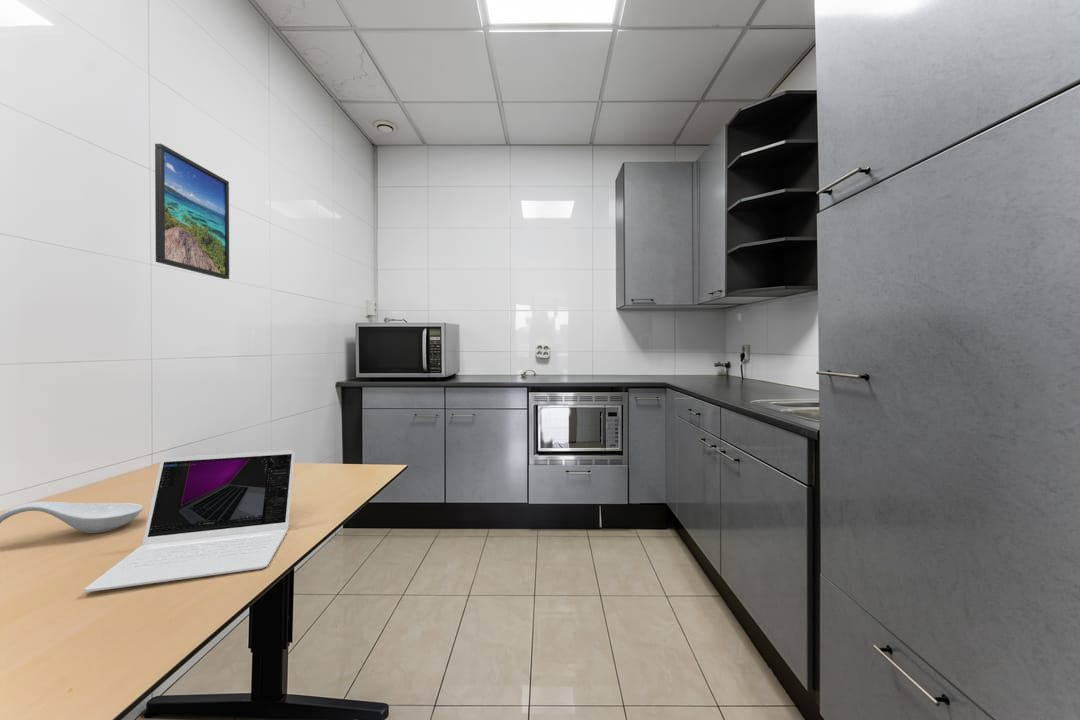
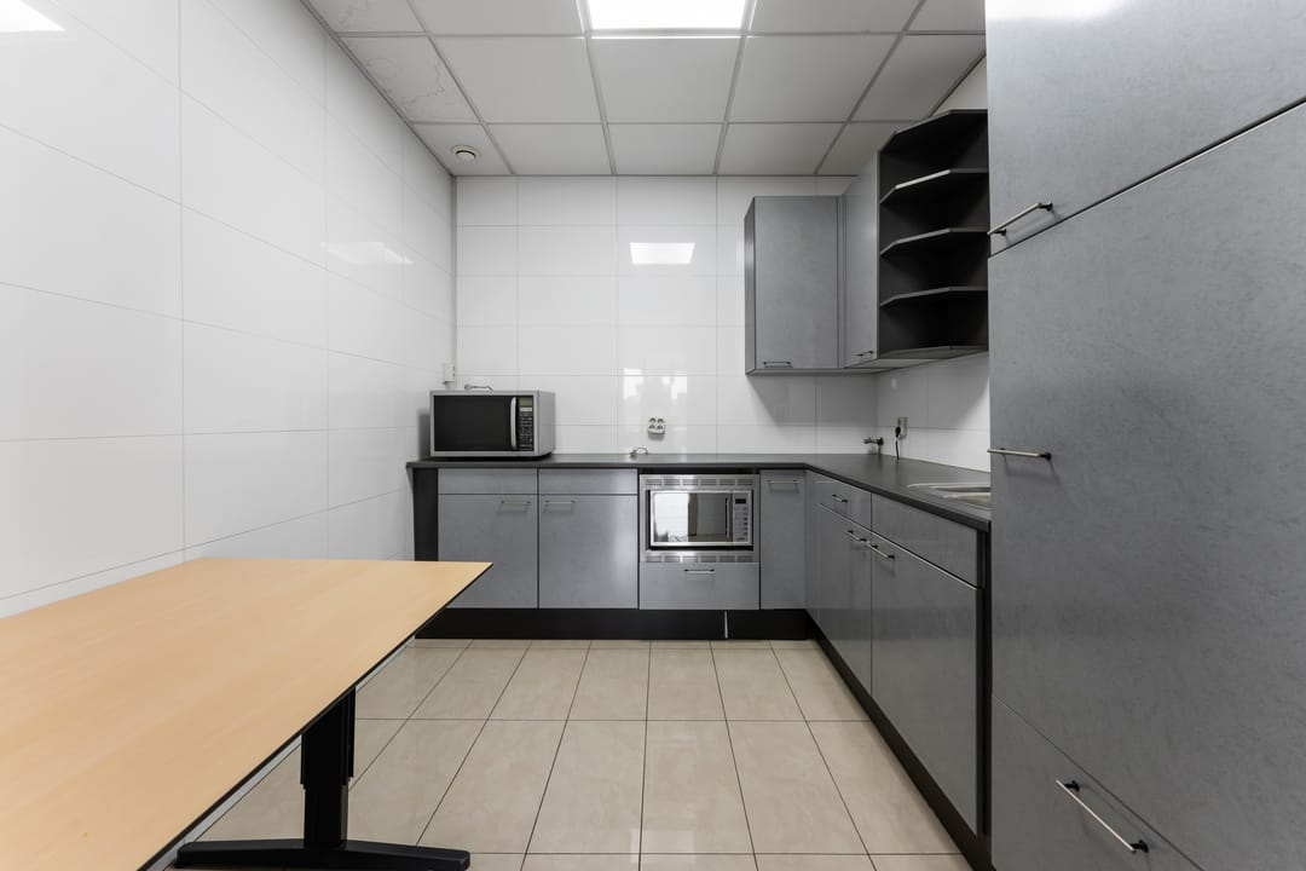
- laptop [83,449,296,593]
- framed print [154,143,230,280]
- spoon rest [0,501,144,534]
